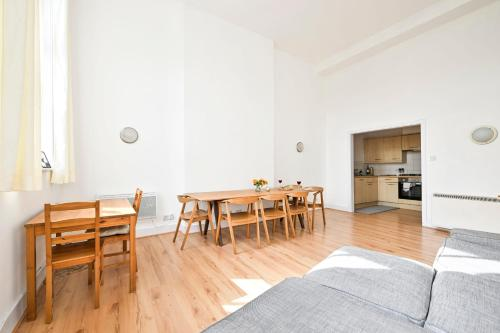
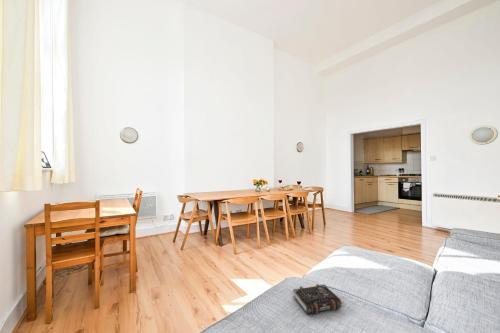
+ book [292,283,342,315]
